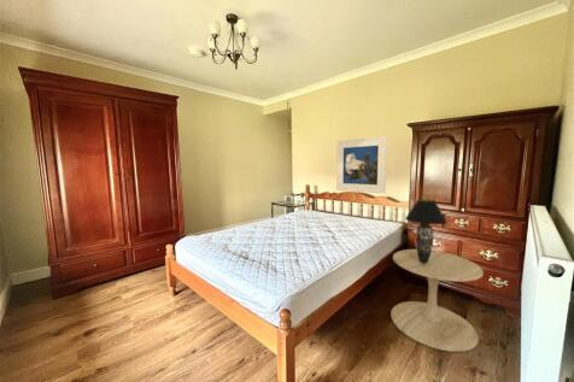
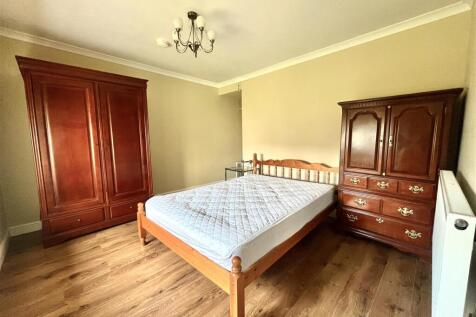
- table lamp [404,198,449,263]
- side table [390,248,485,353]
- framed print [335,135,388,194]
